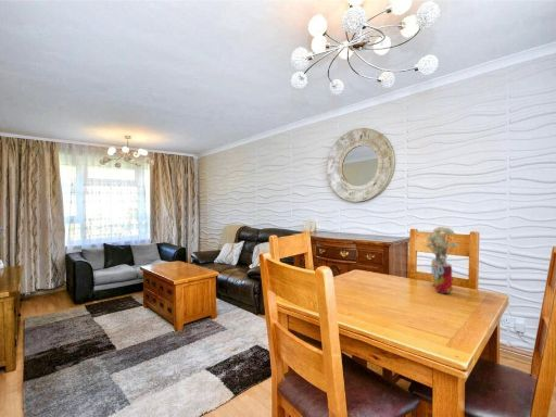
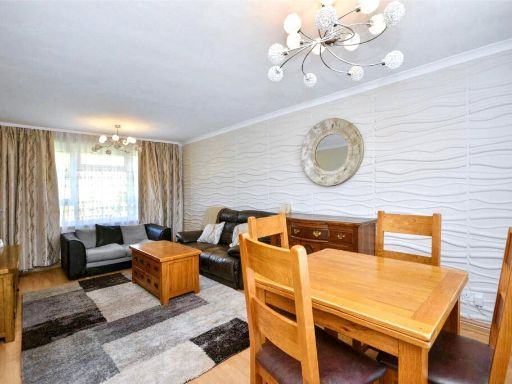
- flower arrangement [425,226,459,294]
